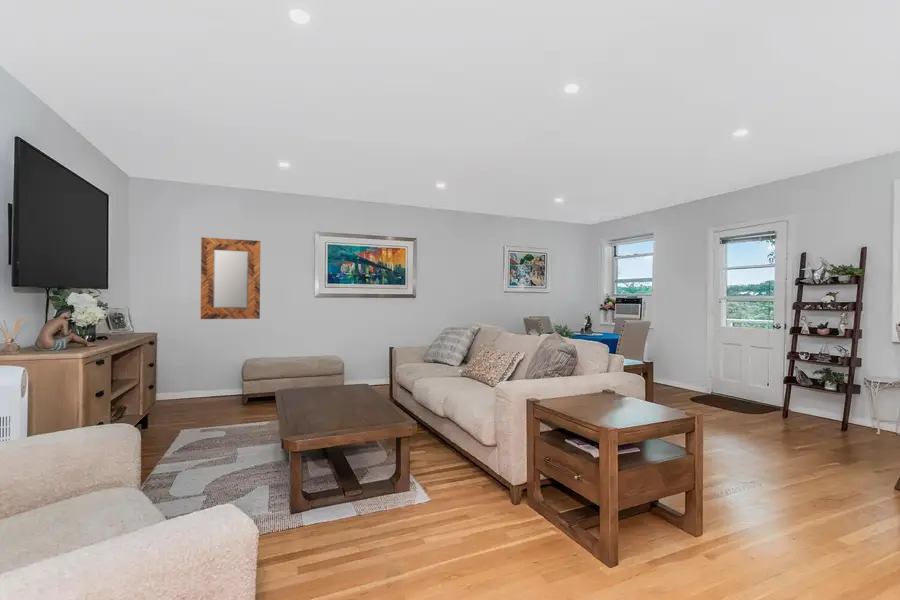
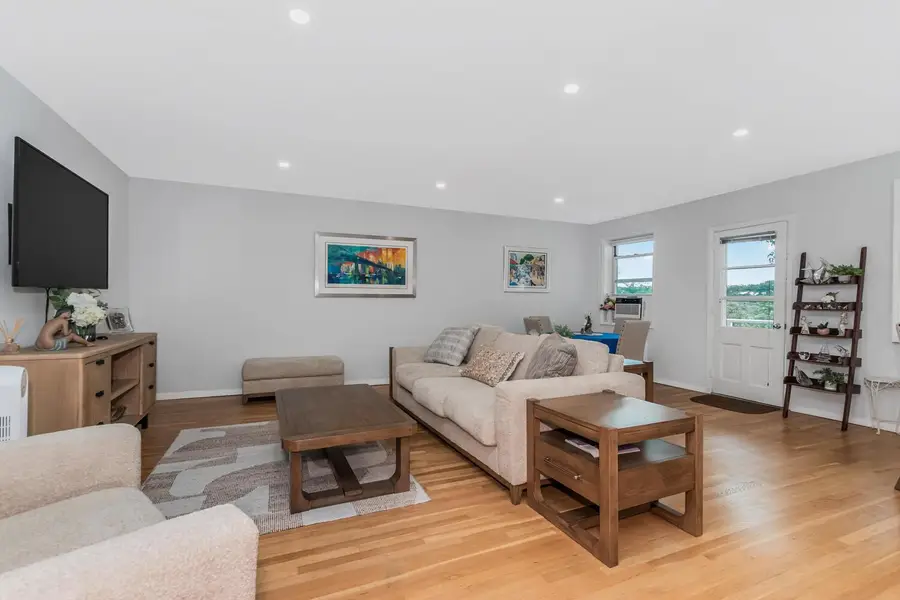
- home mirror [200,236,261,320]
